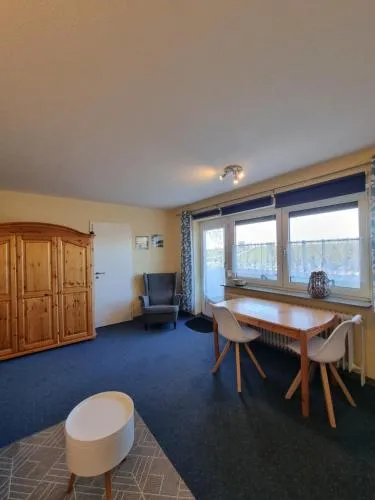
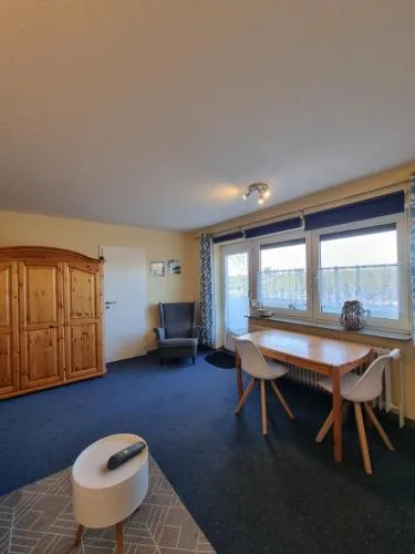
+ remote control [106,440,147,471]
